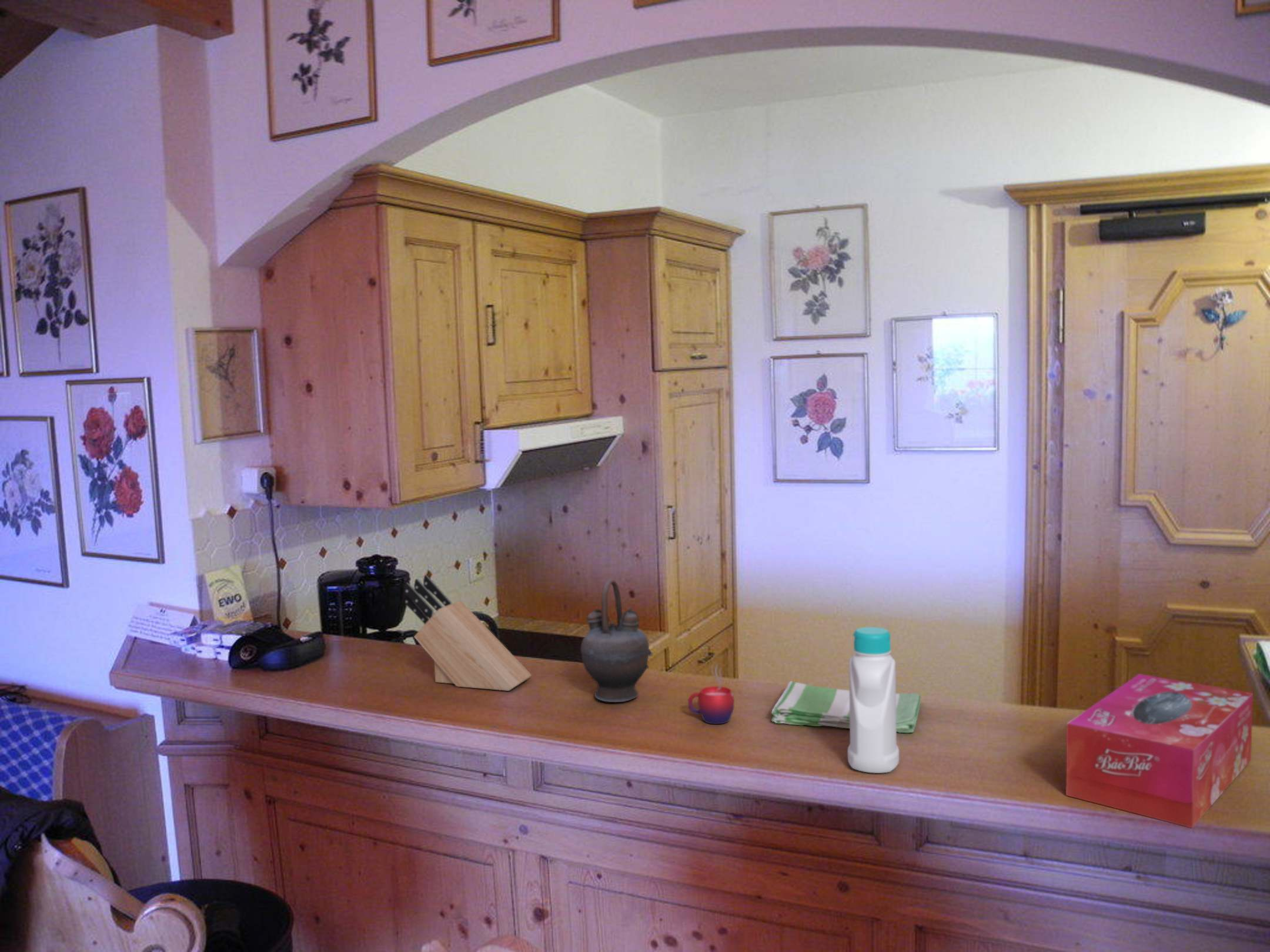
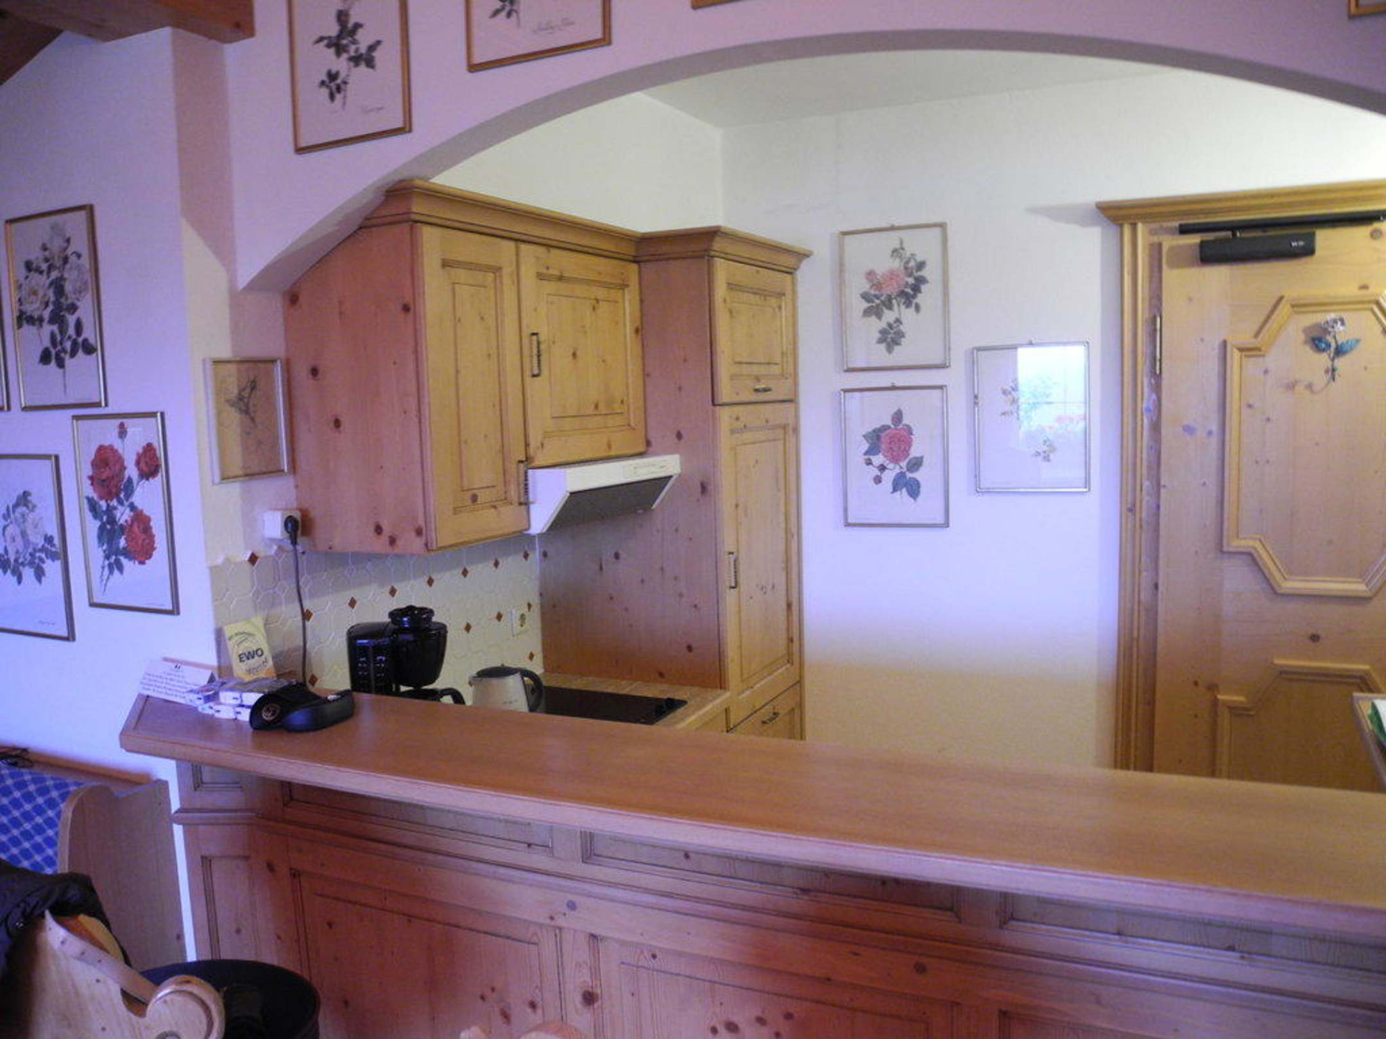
- mug [687,663,735,725]
- tissue box [1066,673,1254,829]
- bottle [847,626,900,774]
- dish towel [771,681,921,733]
- knife block [404,574,532,692]
- teapot [580,578,653,703]
